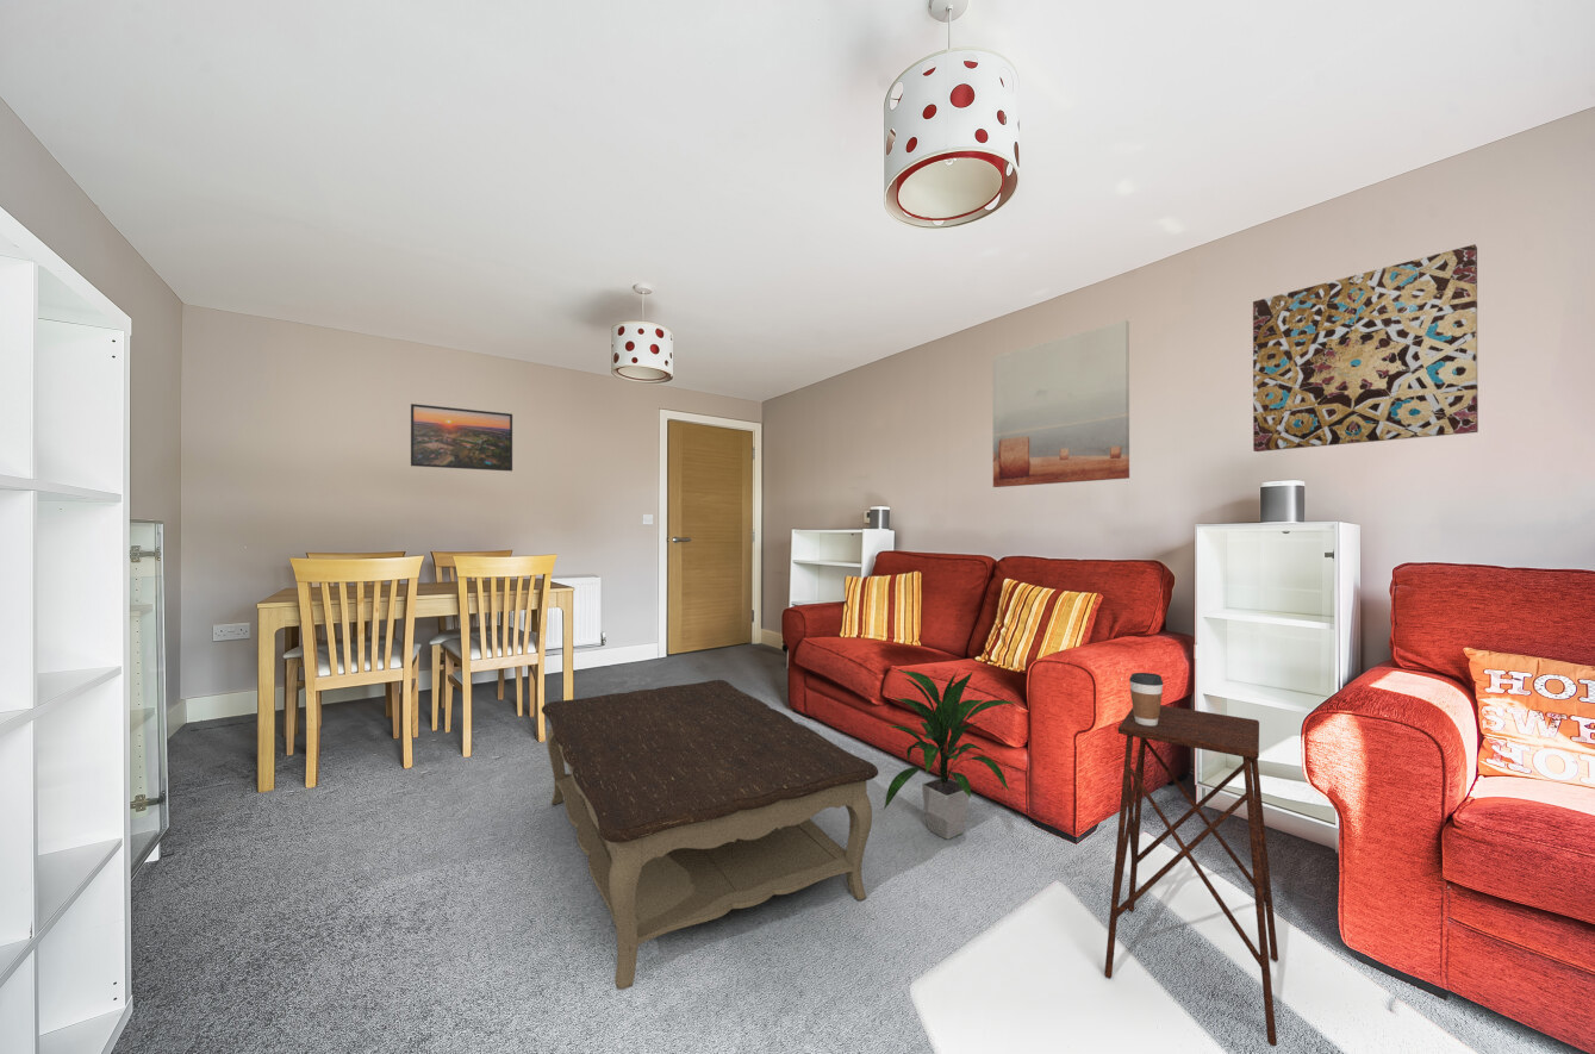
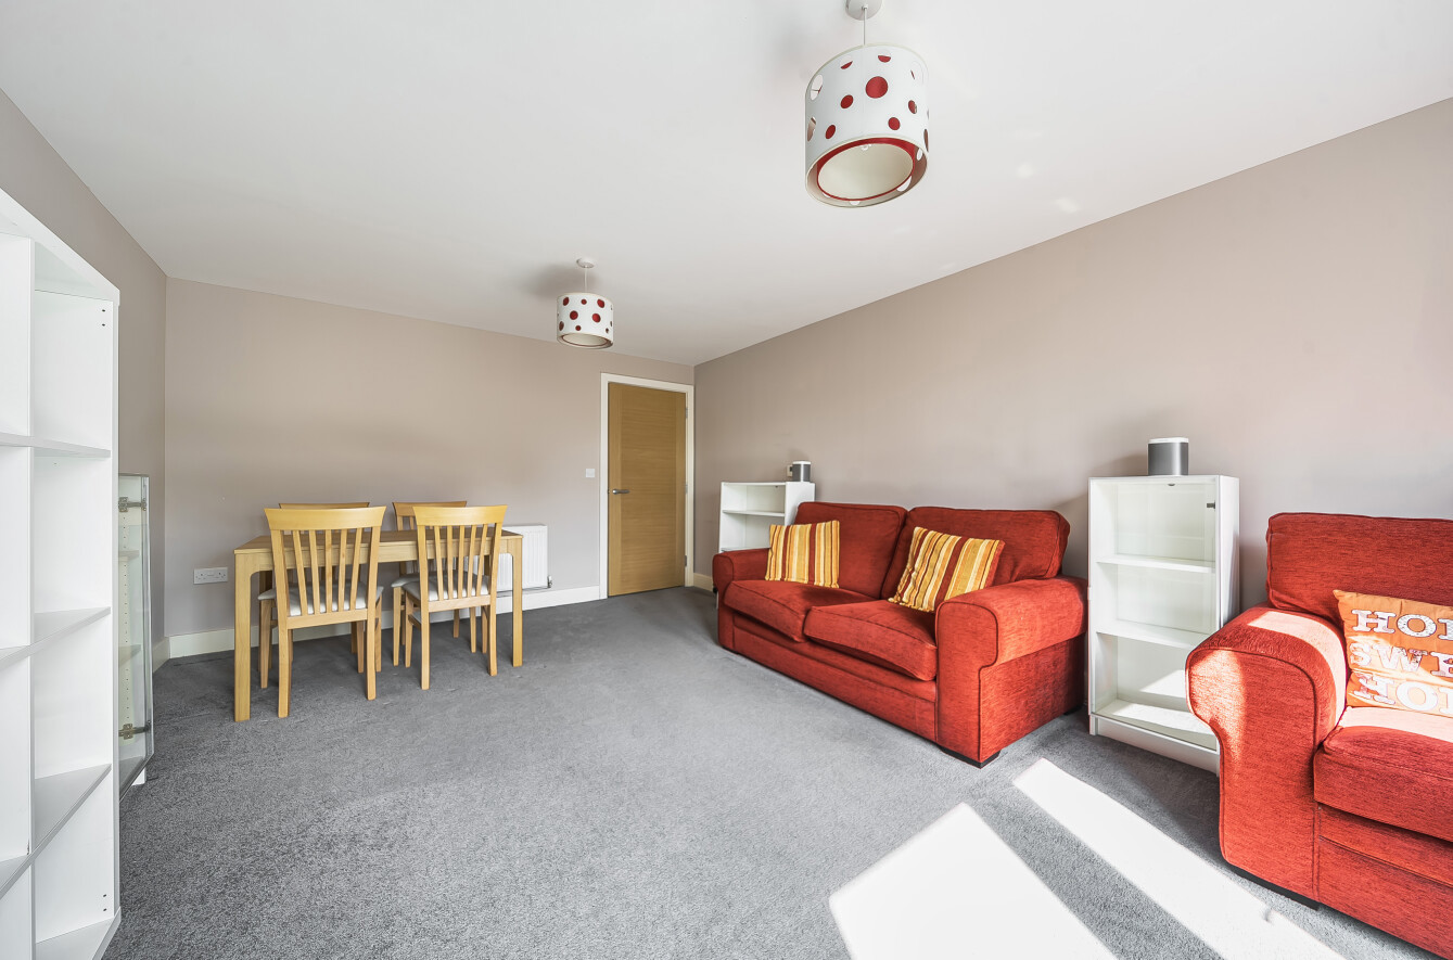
- coffee cup [1128,672,1165,726]
- indoor plant [883,667,1017,841]
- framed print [410,403,513,472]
- coffee table [541,679,879,991]
- side table [1103,704,1279,1048]
- wall art [991,319,1130,488]
- wall art [1252,243,1479,453]
